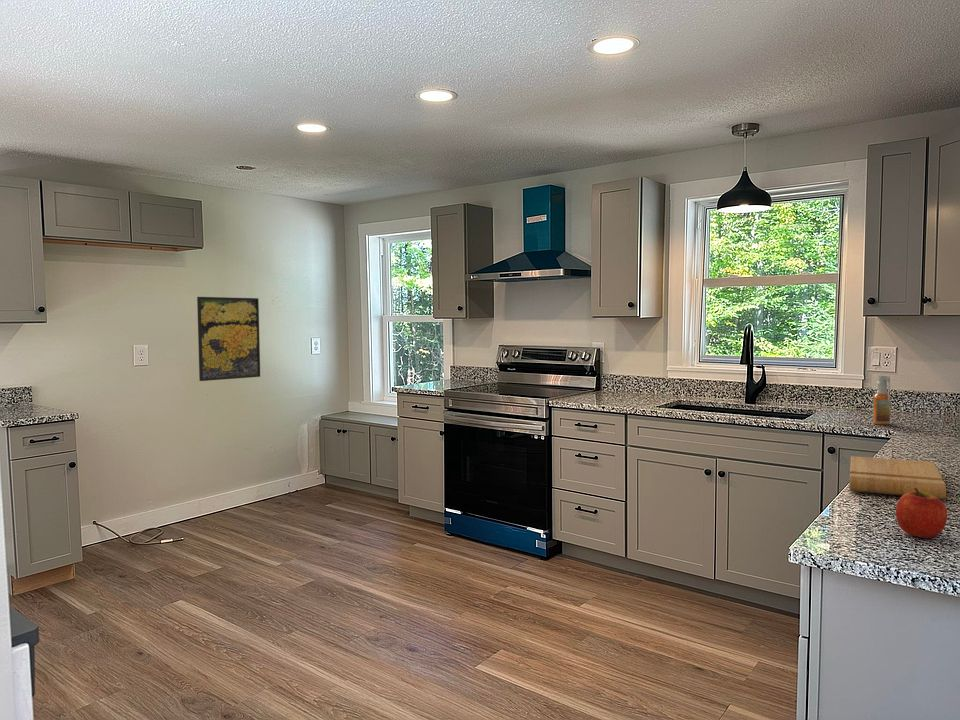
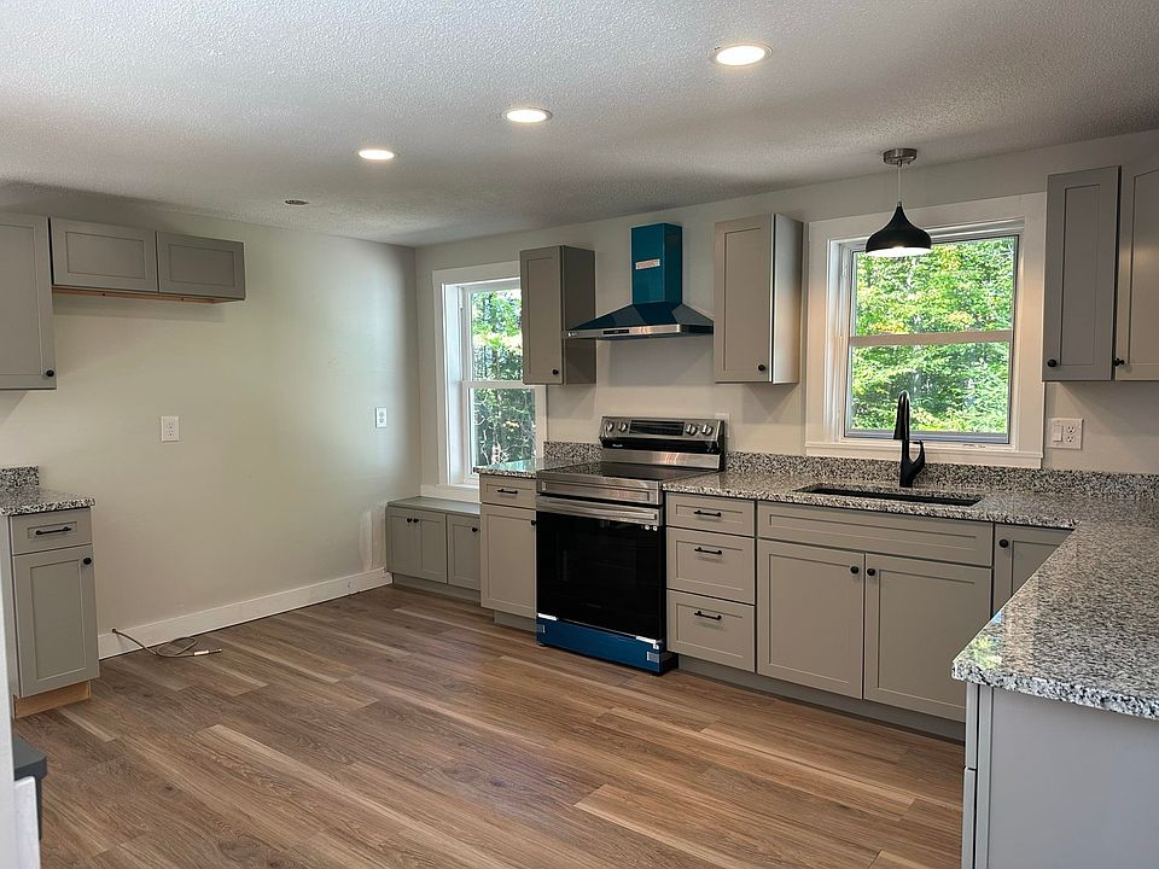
- cutting board [849,455,947,500]
- apple [895,488,948,539]
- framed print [196,296,261,382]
- spray bottle [872,374,892,426]
